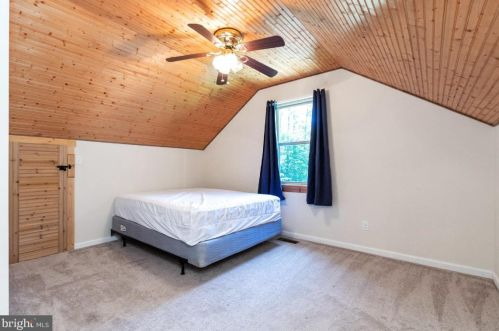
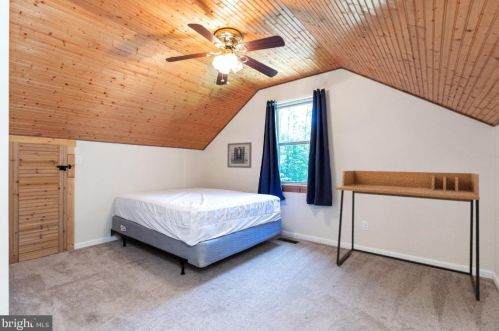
+ desk [334,170,481,302]
+ wall art [226,141,253,169]
